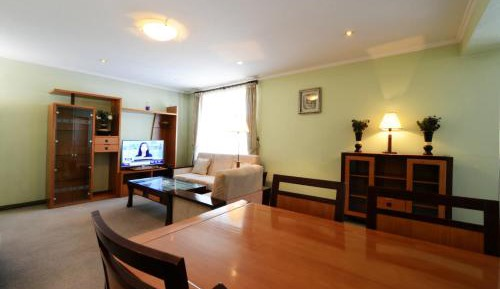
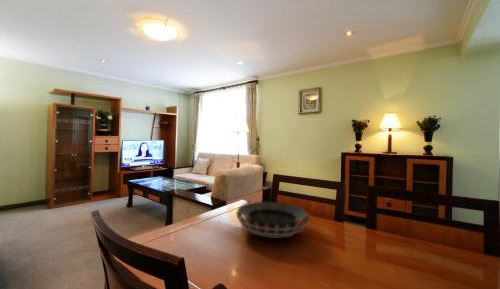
+ decorative bowl [235,201,312,238]
